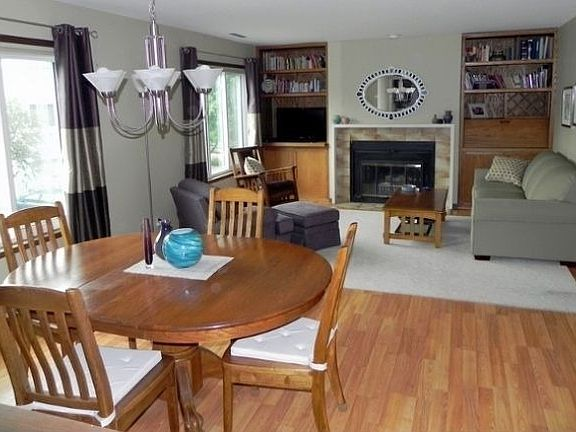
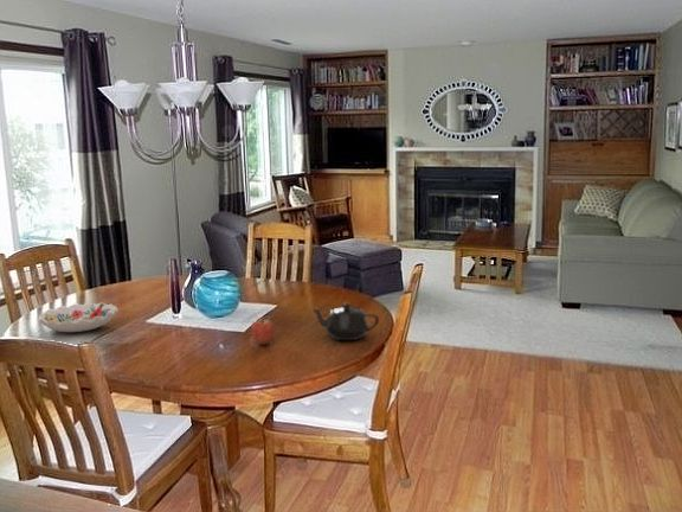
+ fruit [250,315,276,346]
+ teapot [310,301,380,341]
+ decorative bowl [37,301,120,333]
